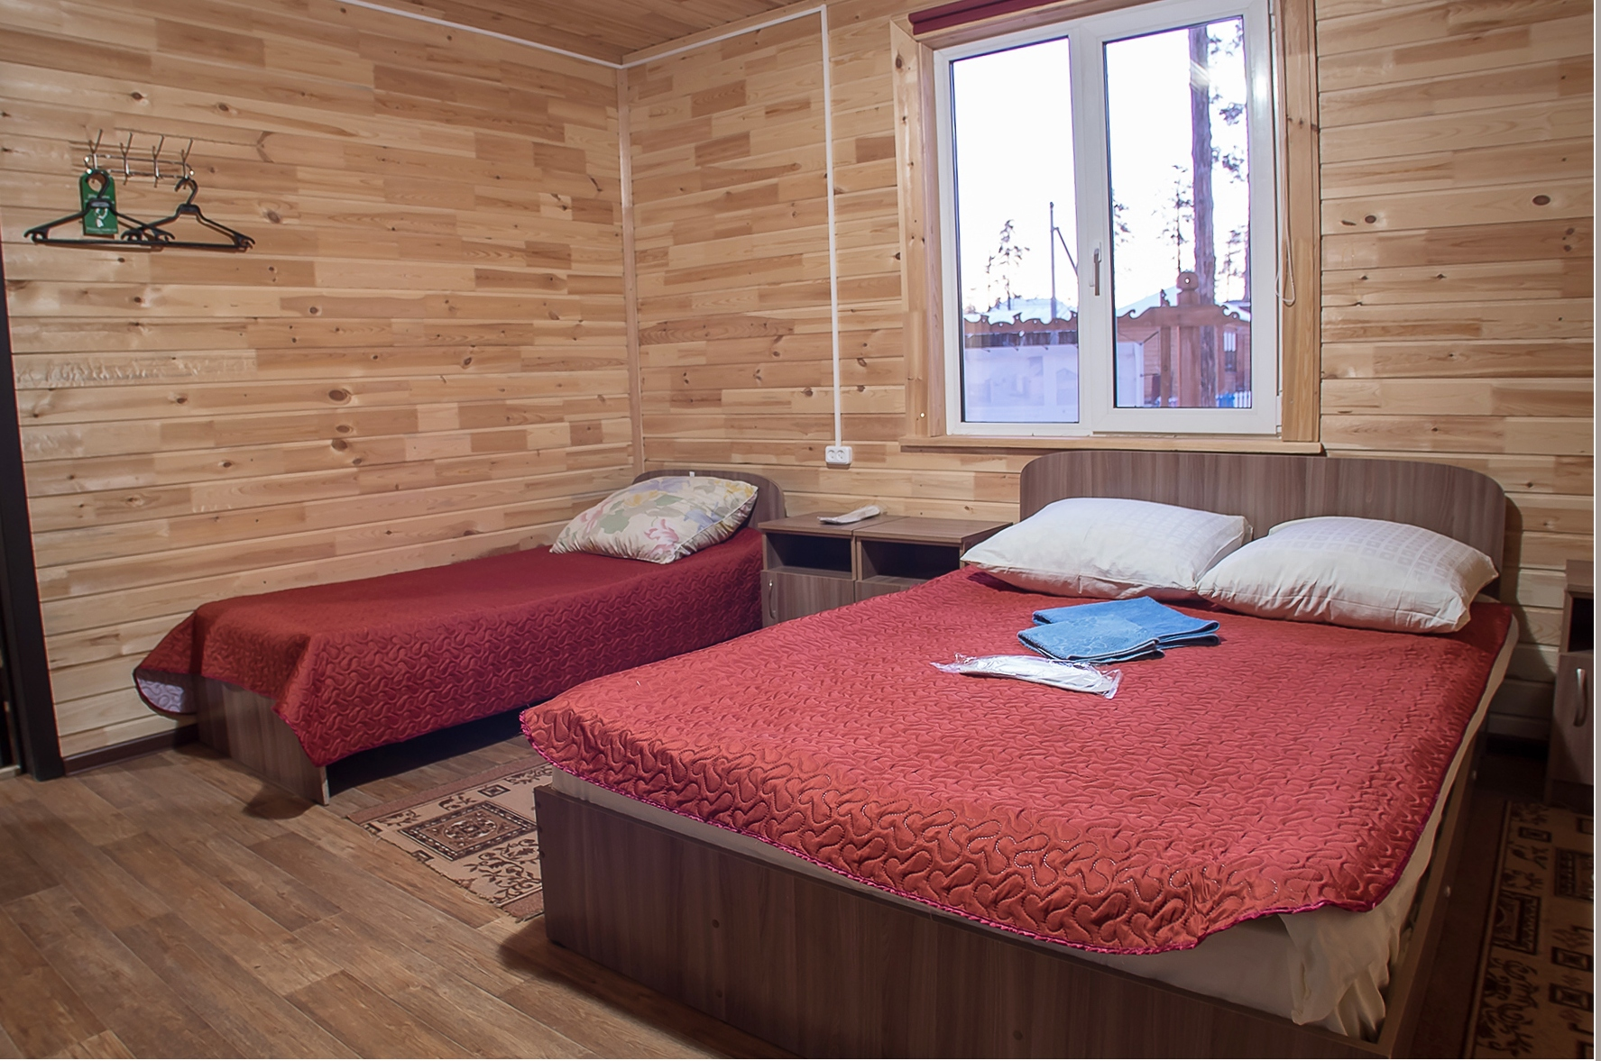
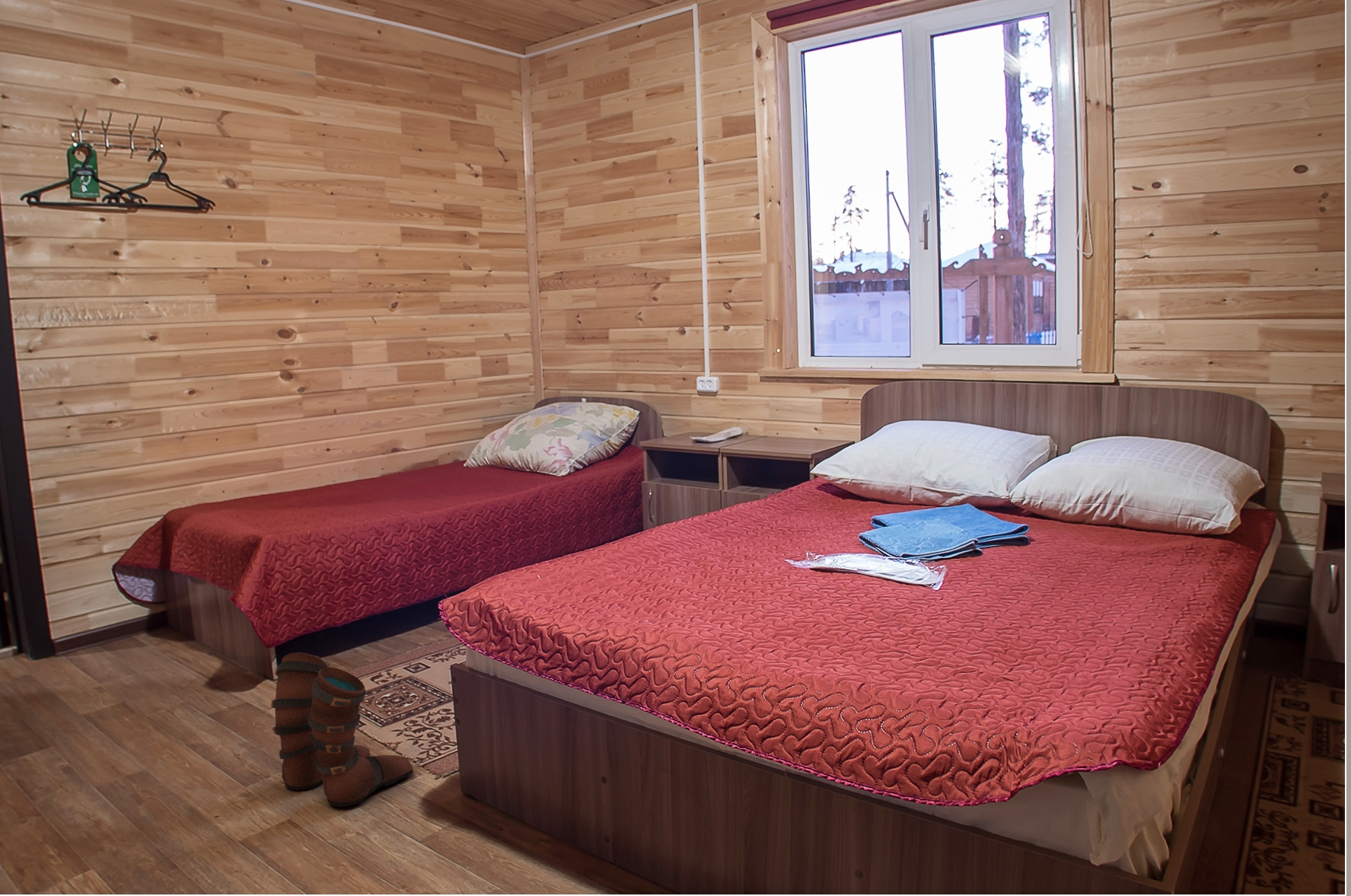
+ boots [270,652,413,807]
